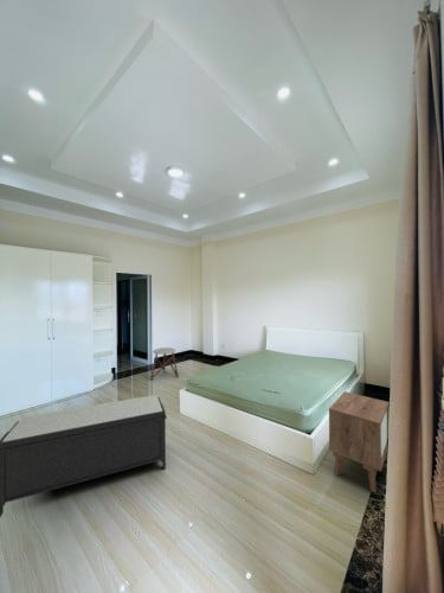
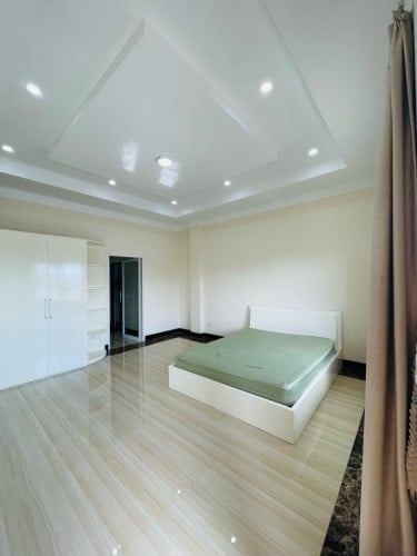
- bench [0,394,168,518]
- nightstand [328,390,391,493]
- stool [149,346,180,381]
